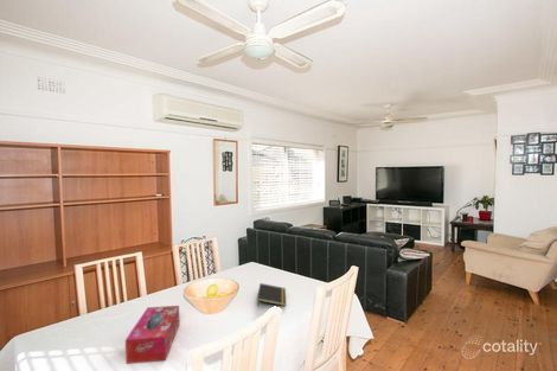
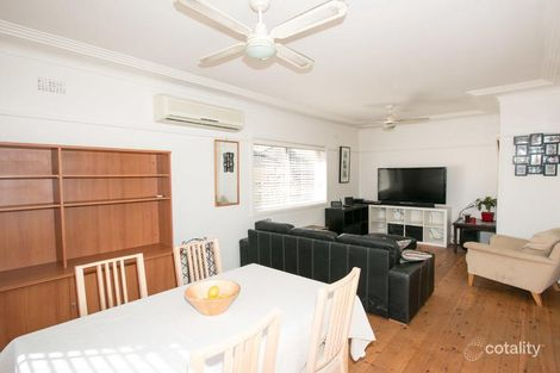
- notepad [256,282,287,308]
- tissue box [124,305,180,365]
